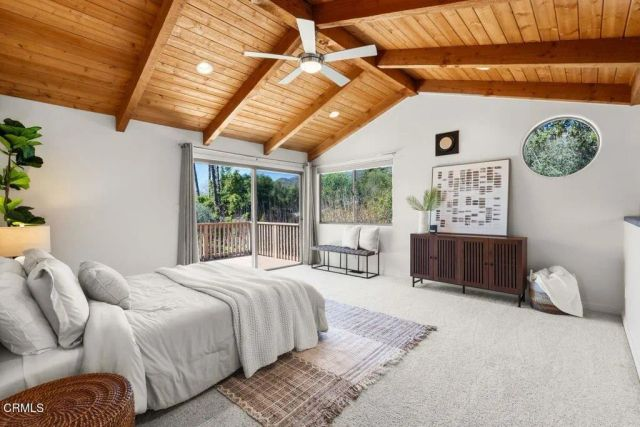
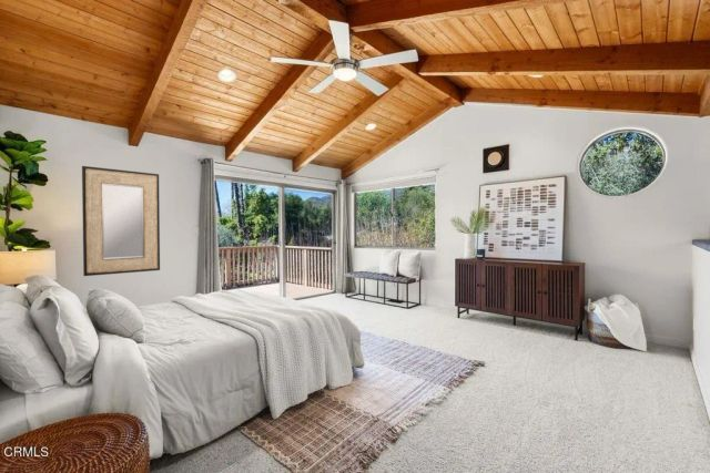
+ home mirror [81,165,161,277]
